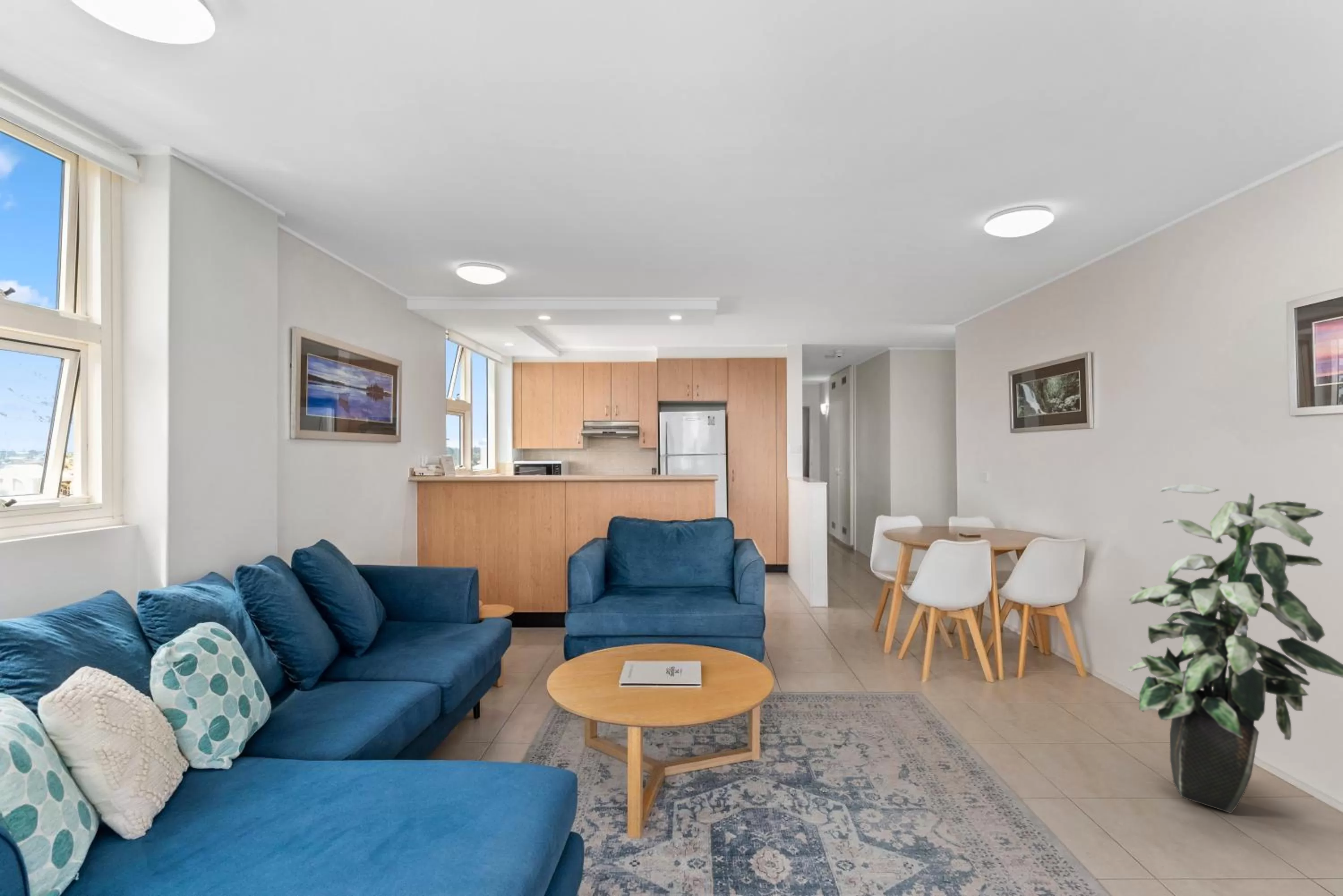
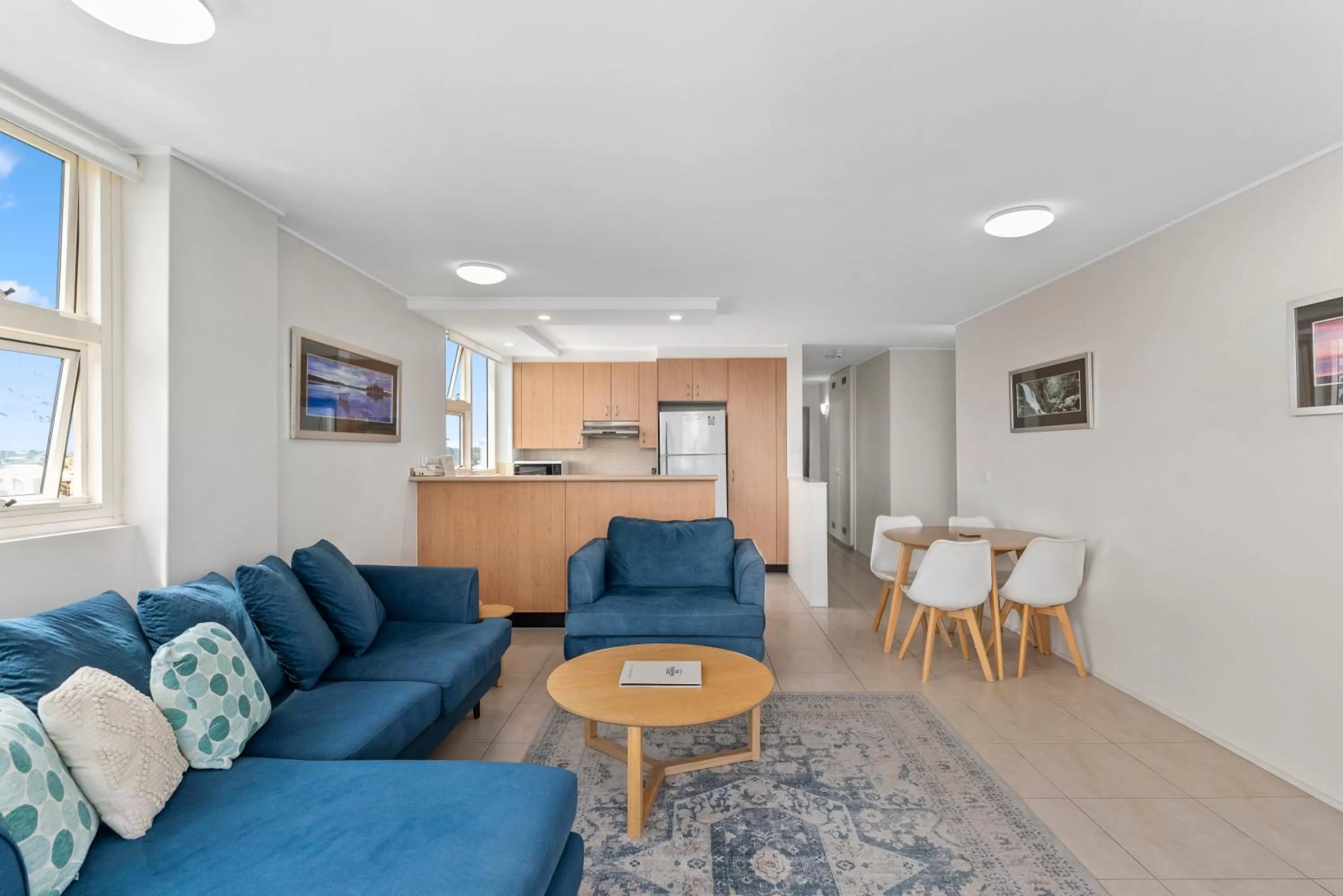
- indoor plant [1127,483,1343,814]
